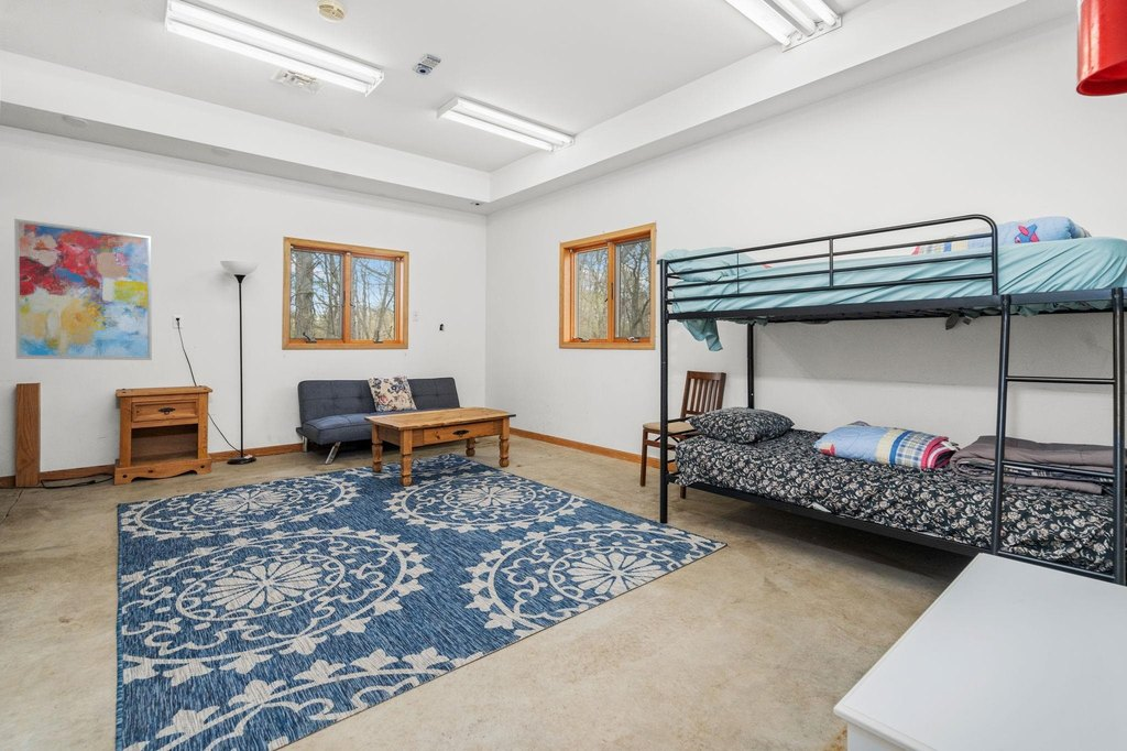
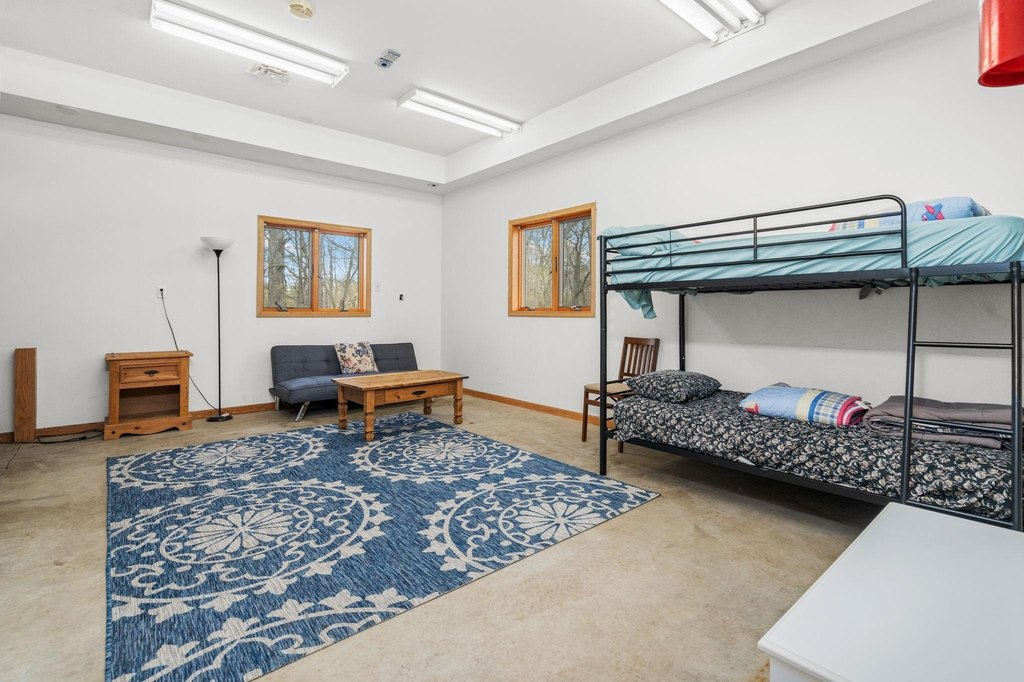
- wall art [13,218,153,361]
